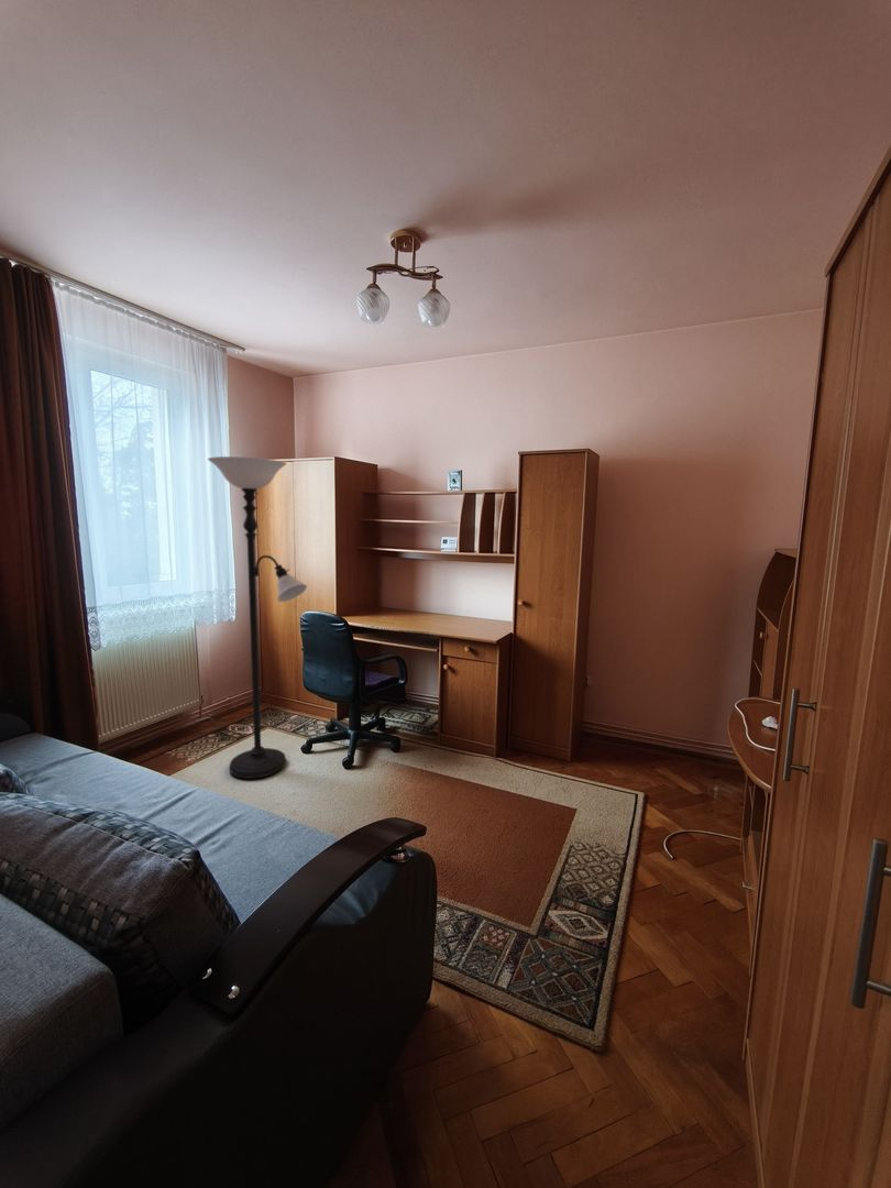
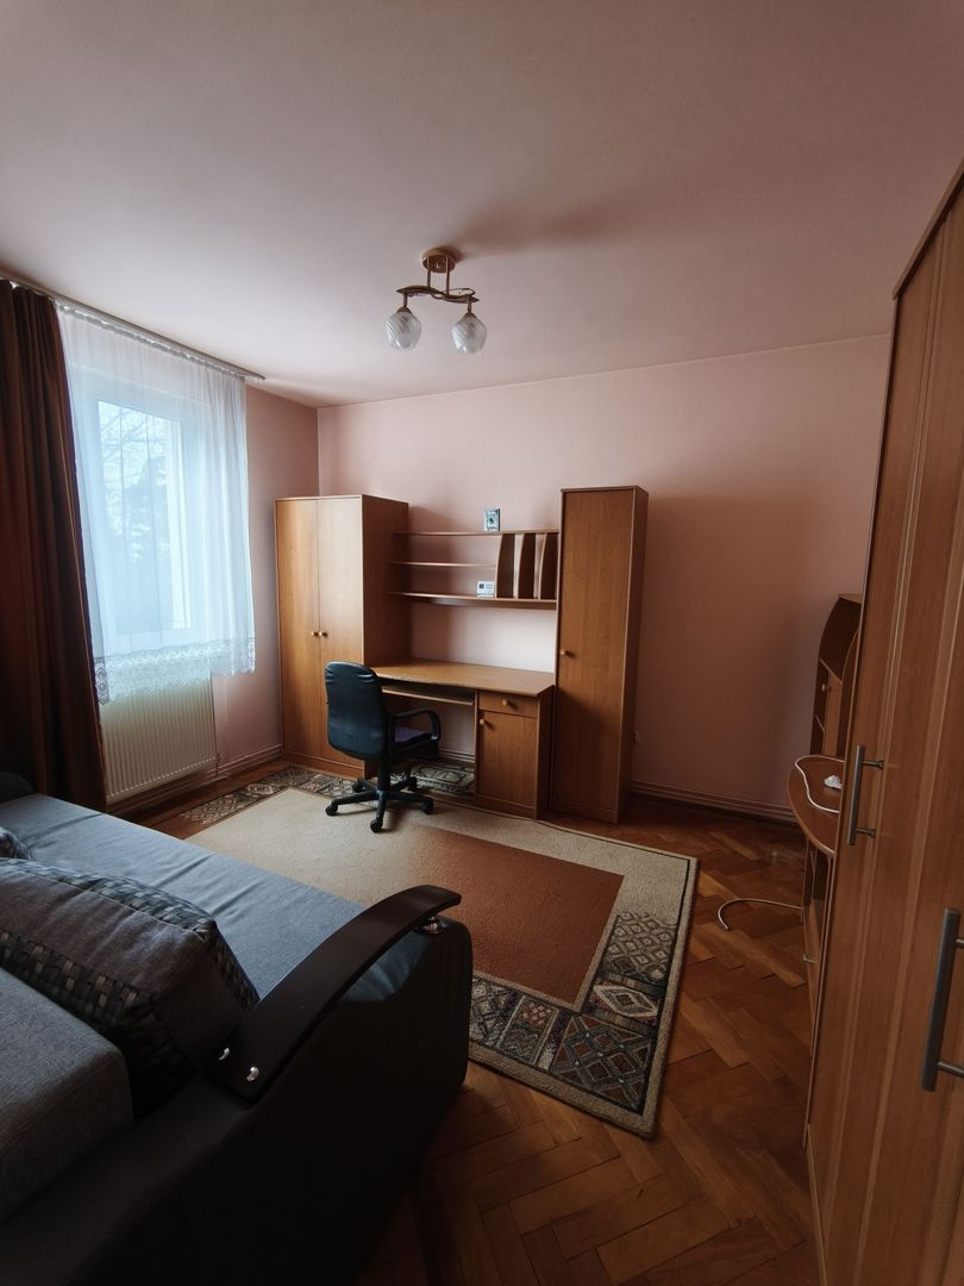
- lamp [207,455,308,780]
